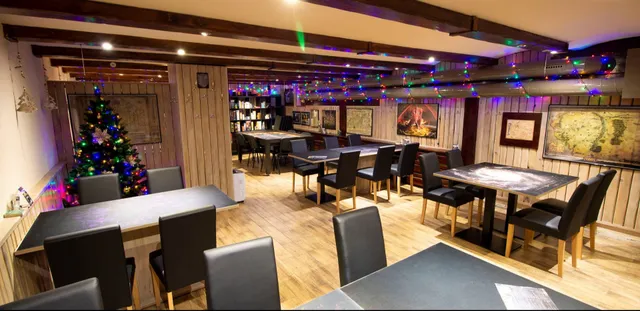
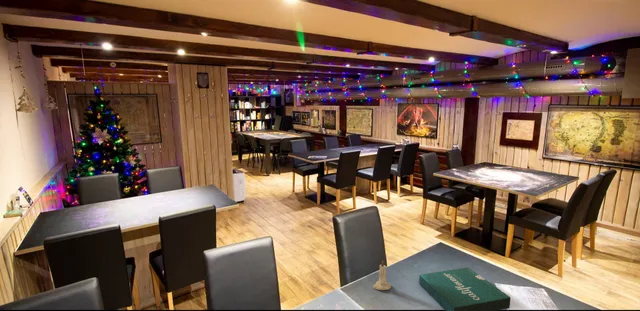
+ pizza box [418,267,511,311]
+ candle [372,260,392,291]
